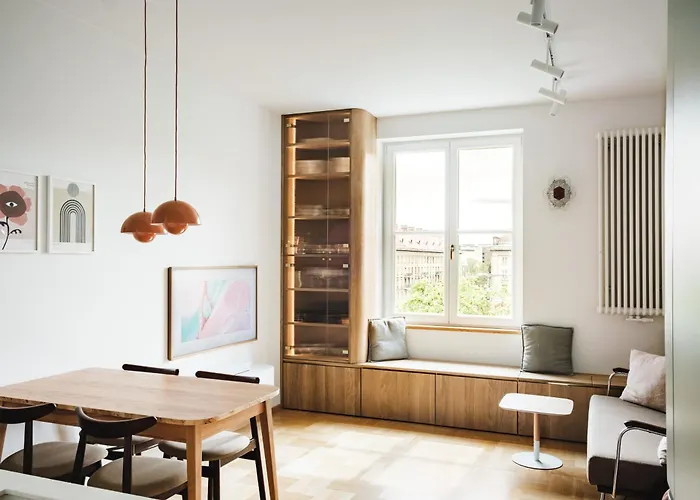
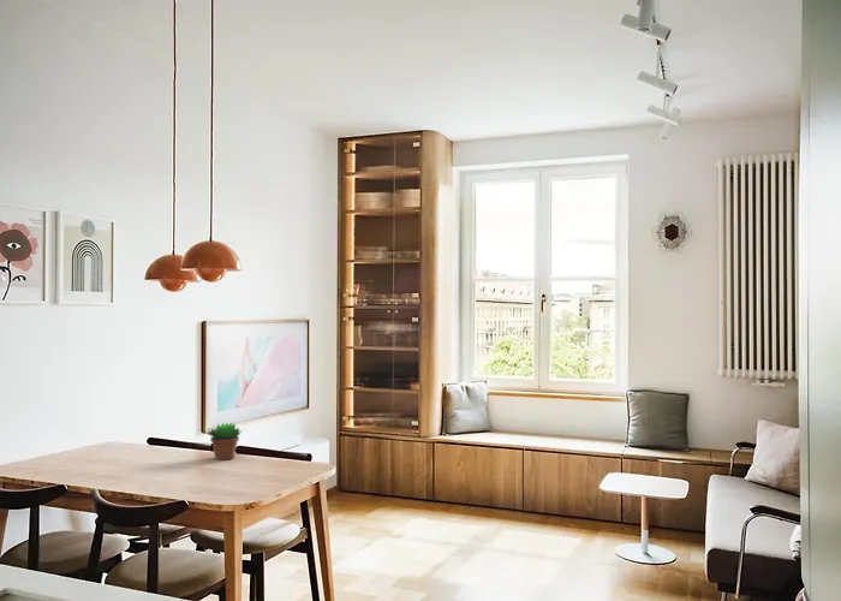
+ succulent plant [205,421,244,462]
